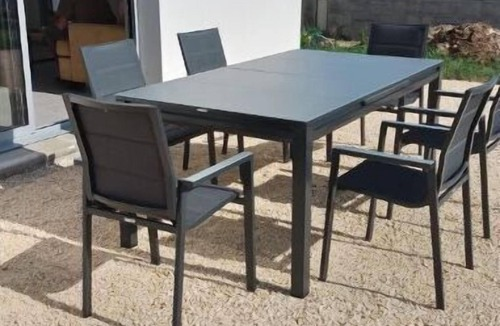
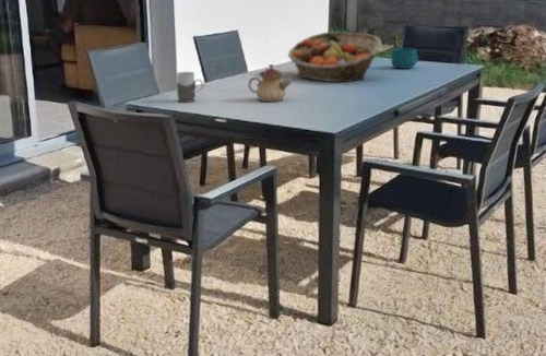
+ mug [176,71,204,104]
+ teapot [247,63,293,103]
+ fruit basket [287,31,383,83]
+ cup [390,47,419,70]
